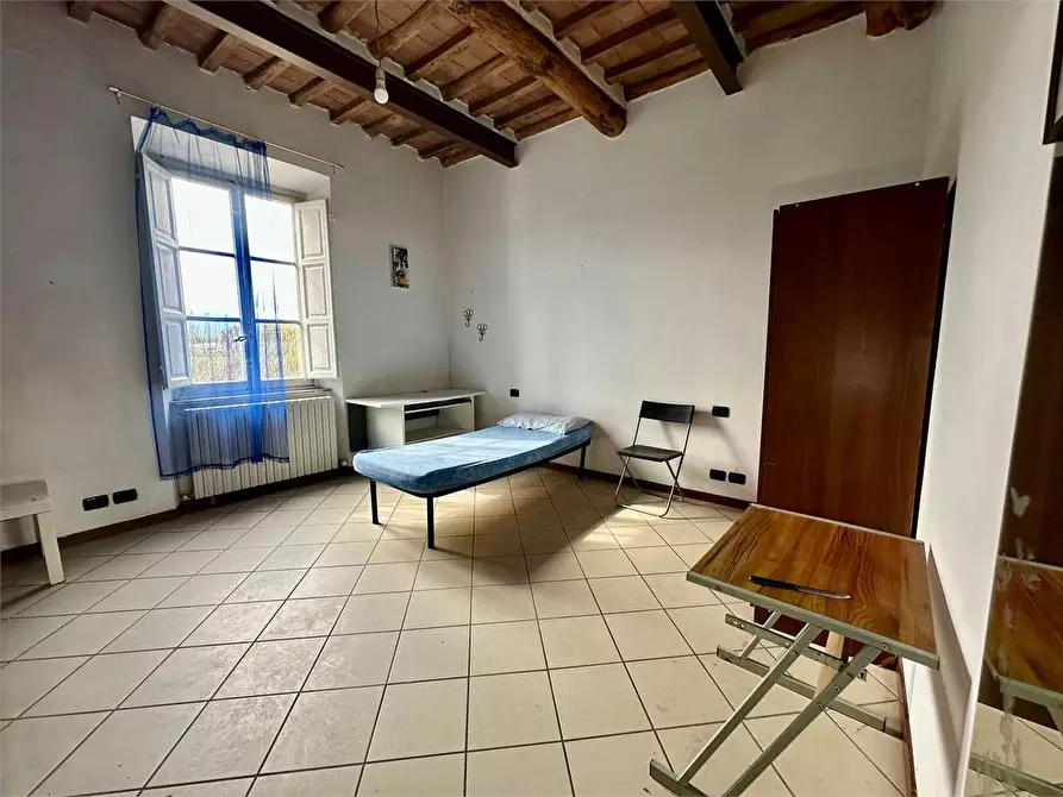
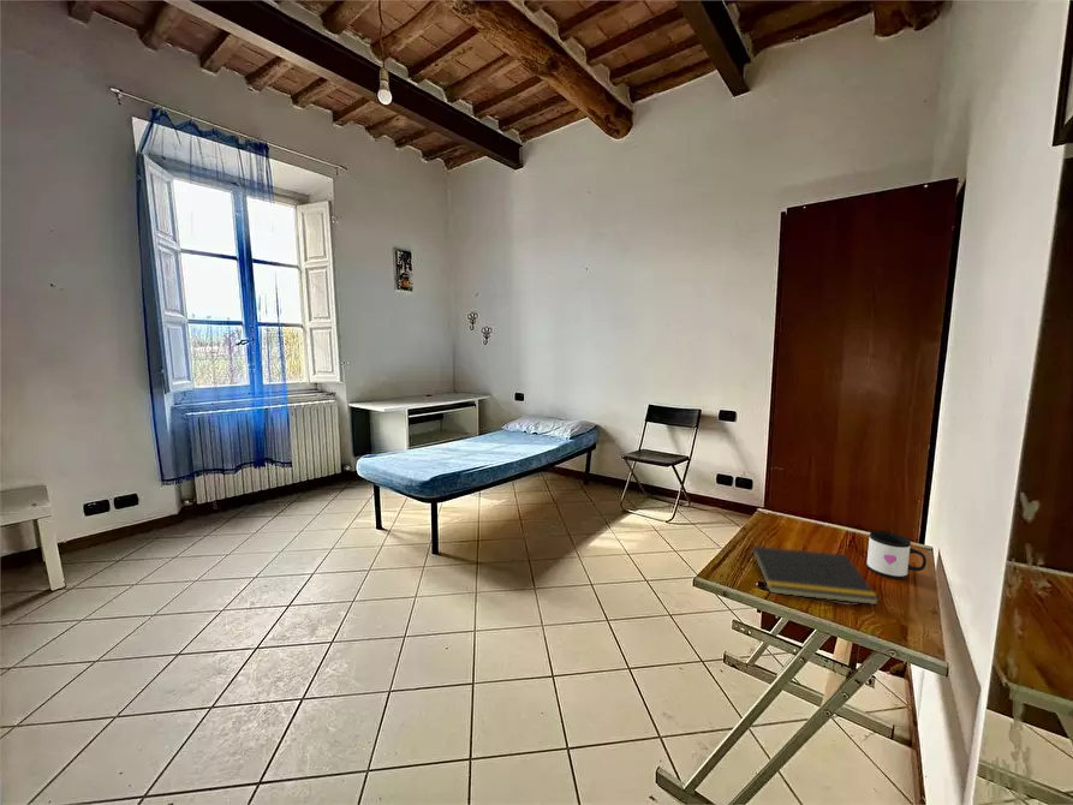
+ notepad [750,545,881,606]
+ mug [866,530,928,580]
